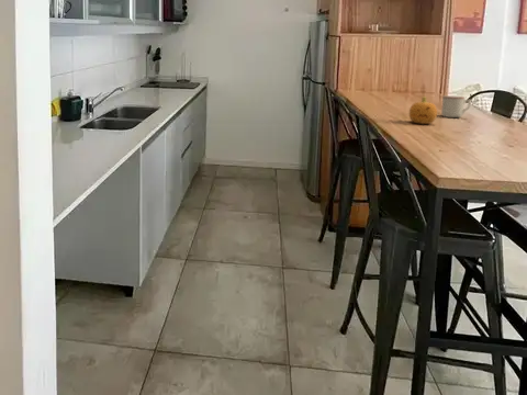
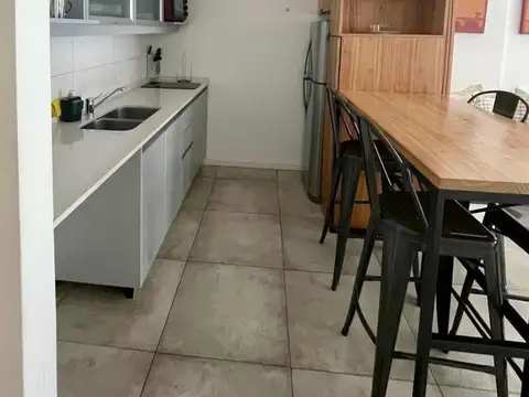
- mug [440,94,472,119]
- fruit [408,95,438,125]
